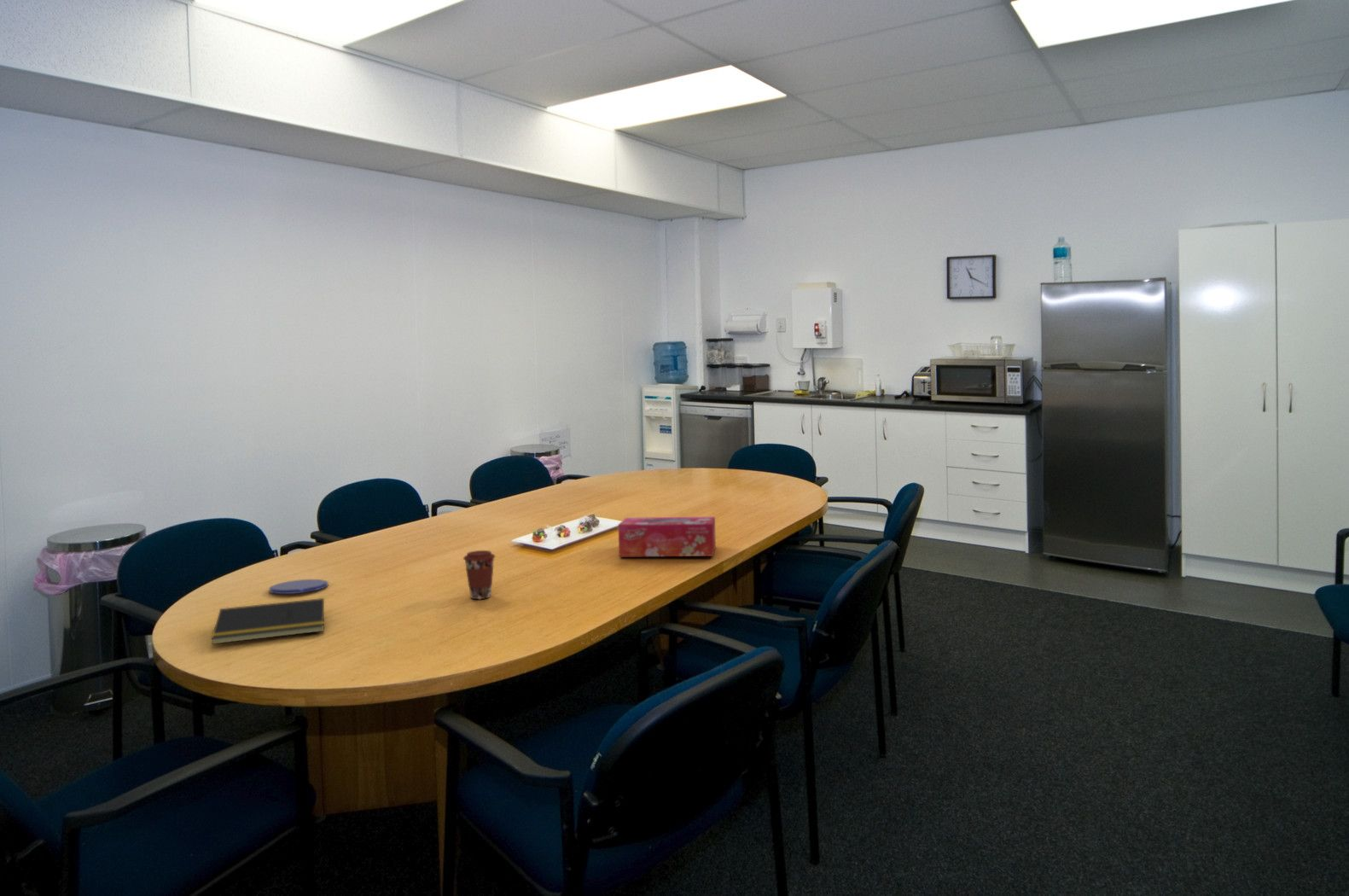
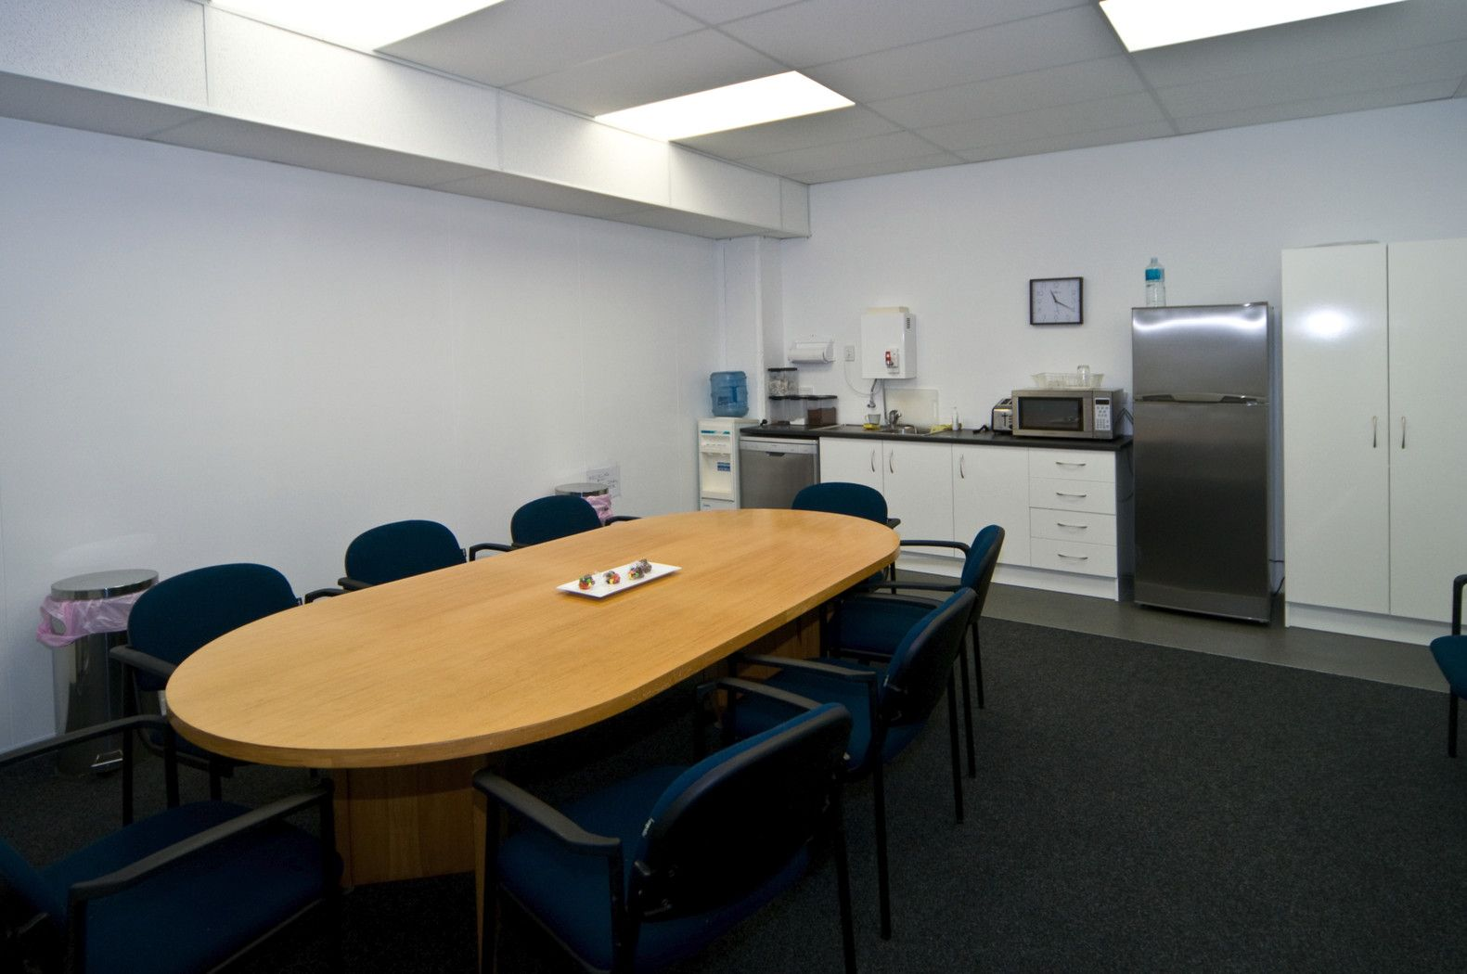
- coffee cup [462,550,497,600]
- tissue box [617,516,717,557]
- saucer [268,579,329,595]
- notepad [211,597,325,645]
